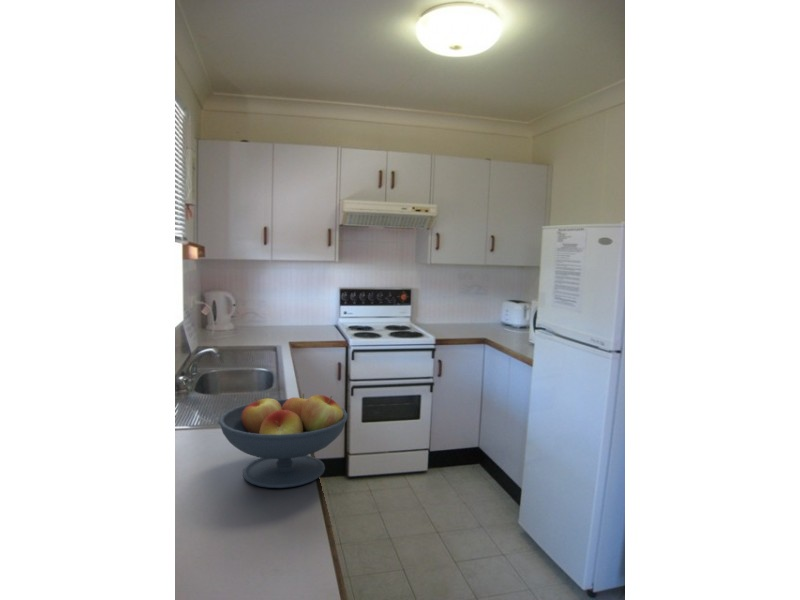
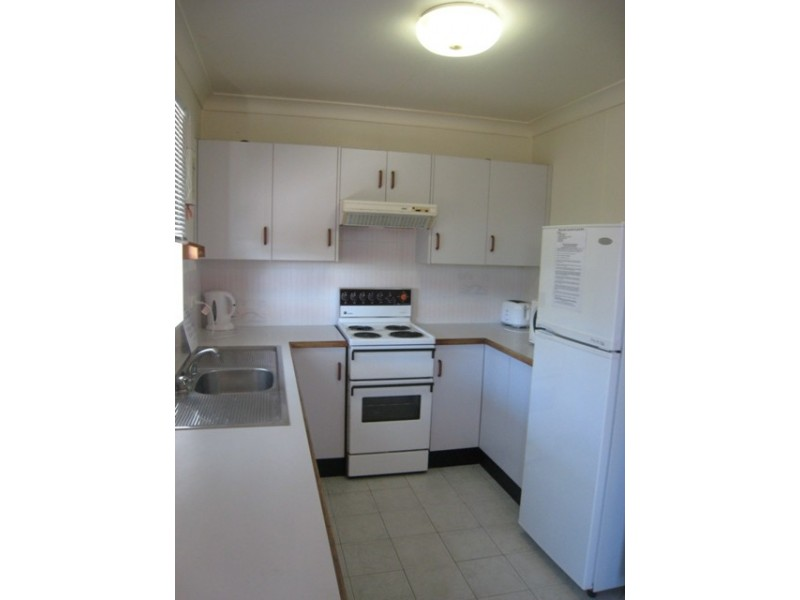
- fruit bowl [218,392,349,489]
